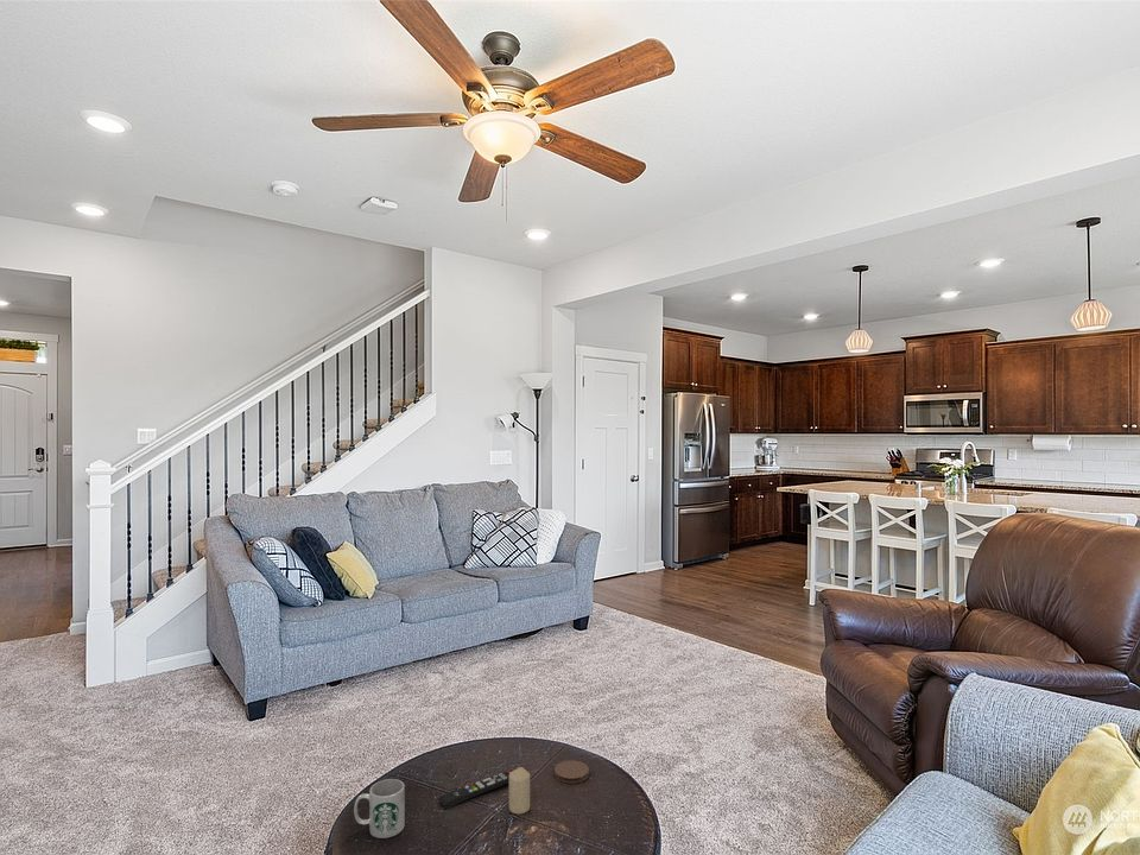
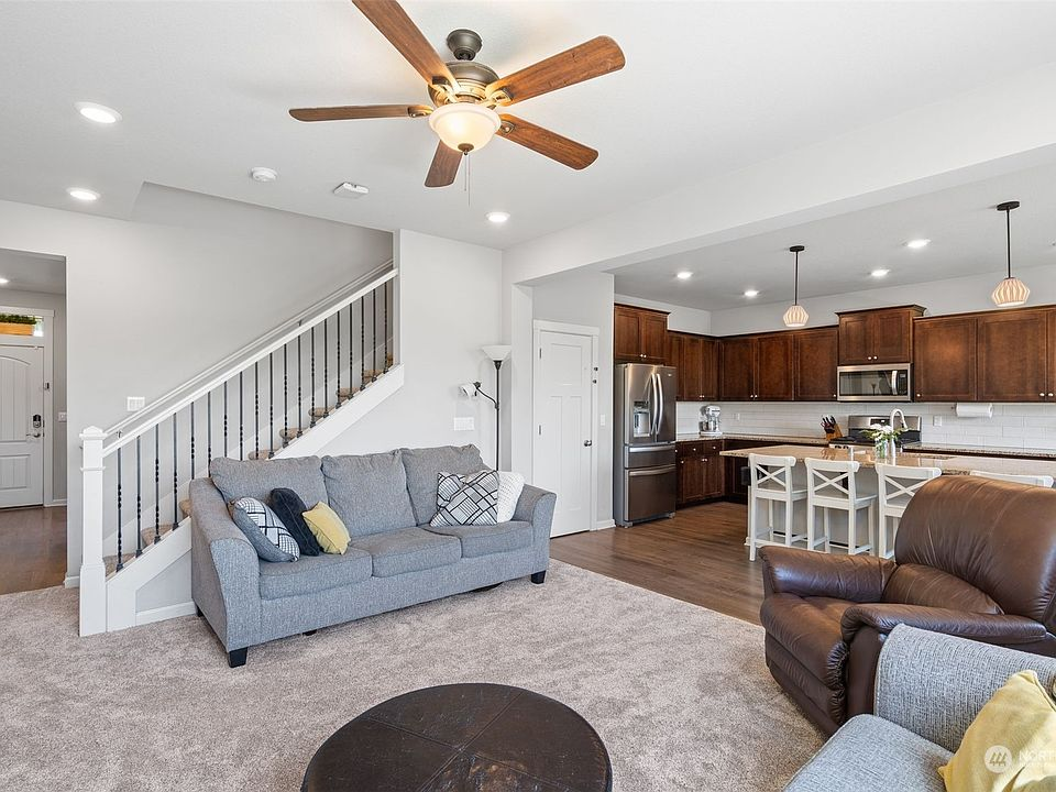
- coaster [553,759,590,785]
- candle [508,766,531,815]
- mug [353,778,406,840]
- remote control [437,768,514,810]
